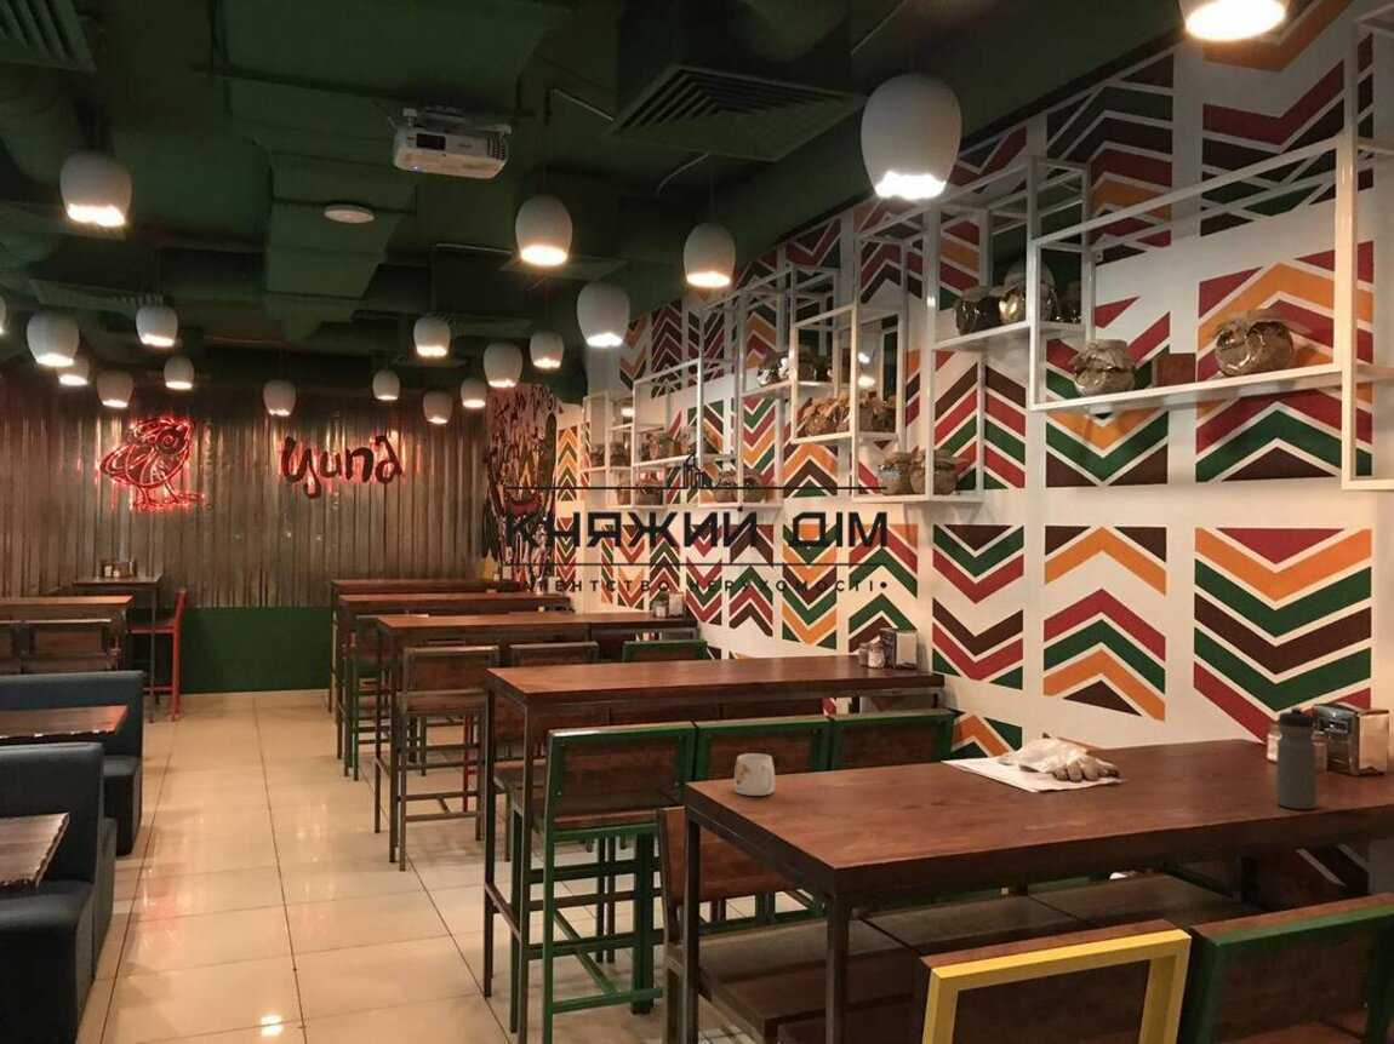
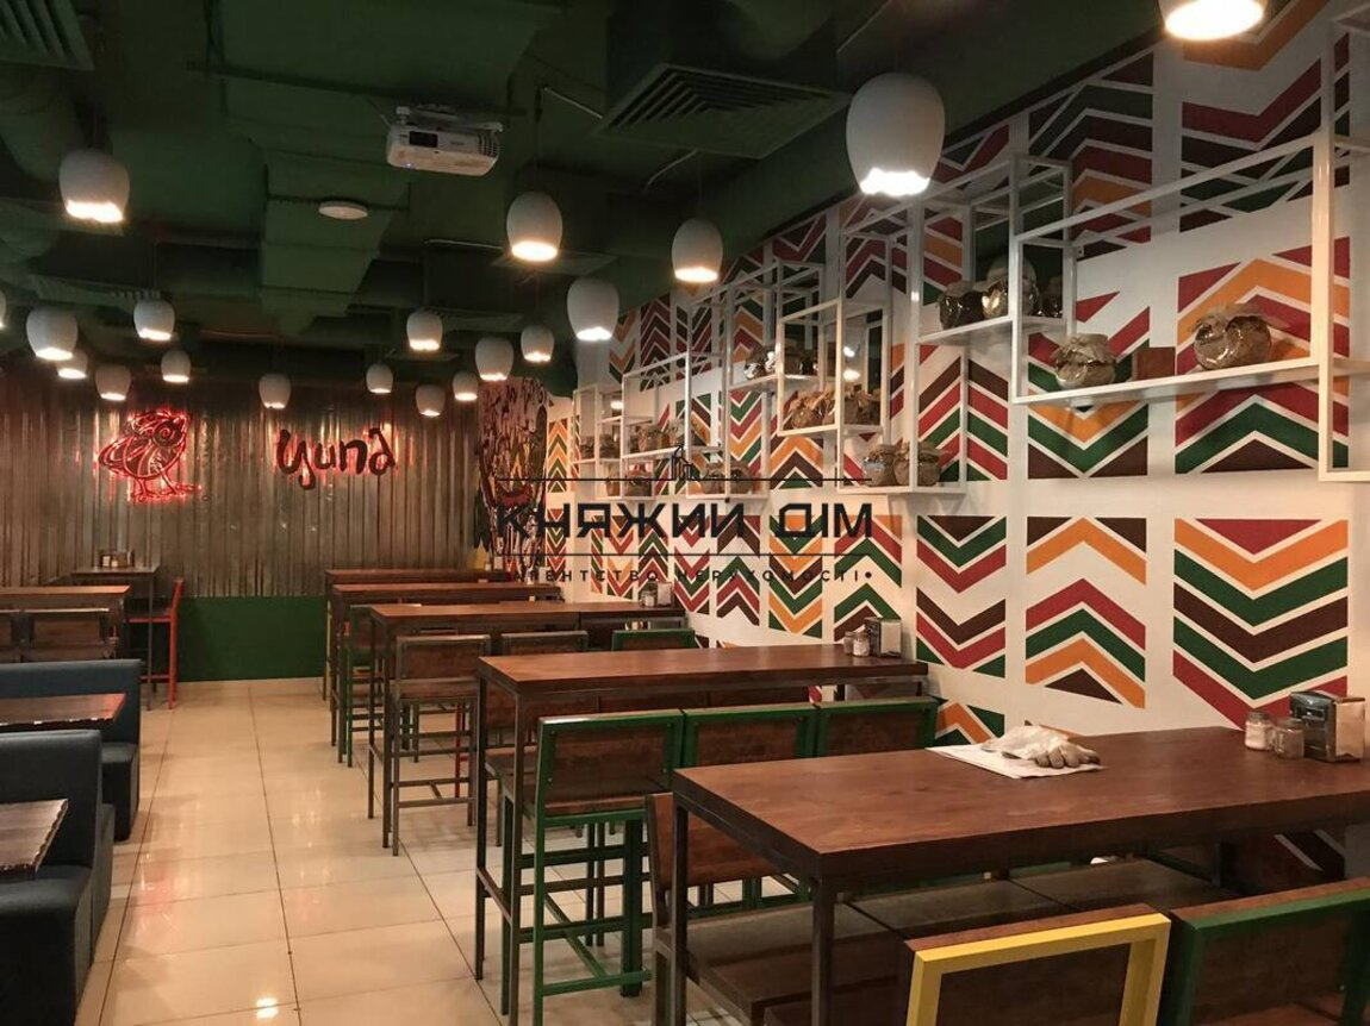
- water bottle [1275,705,1318,810]
- mug [733,752,776,797]
